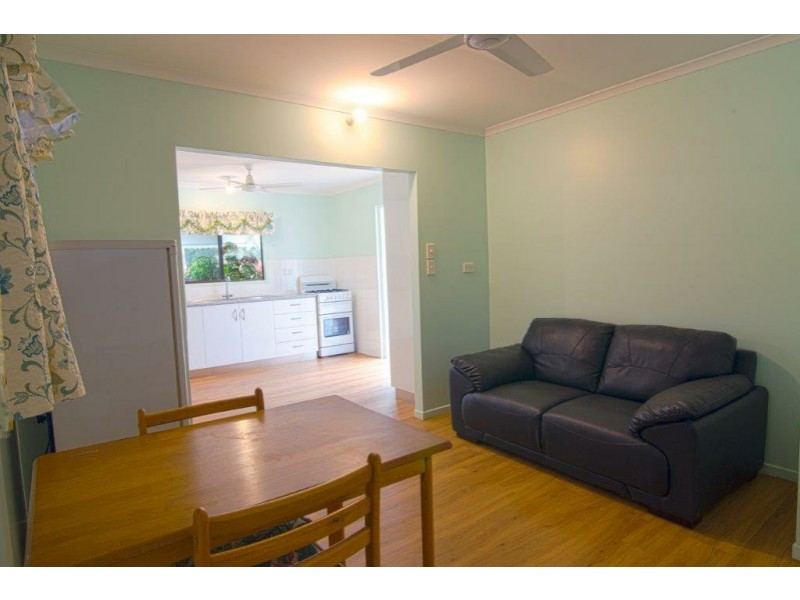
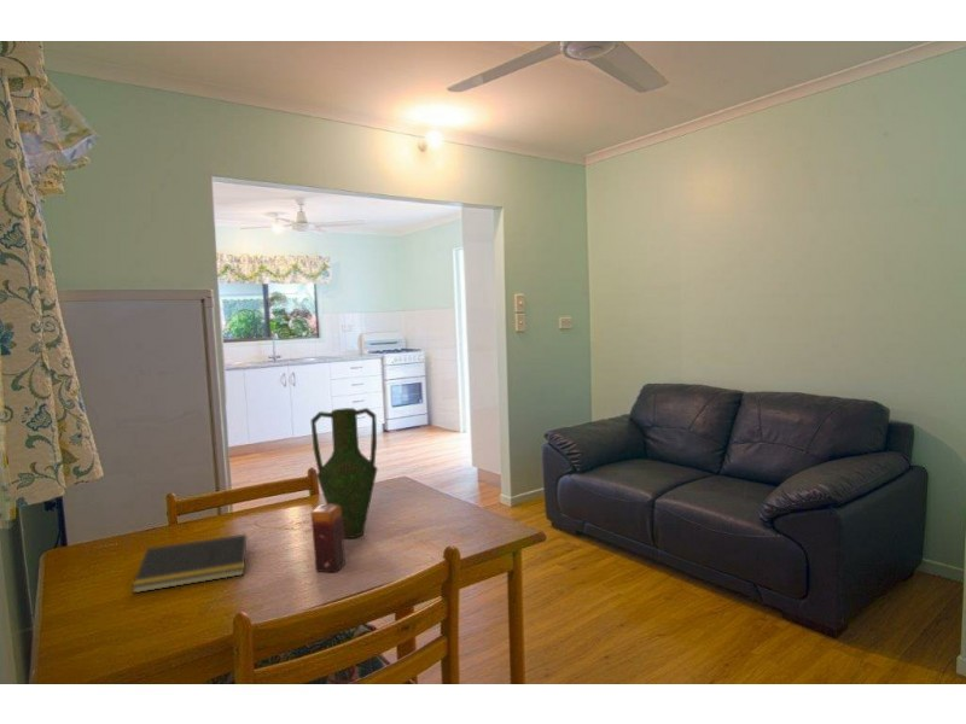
+ candle [310,503,347,573]
+ notepad [130,533,248,594]
+ vase [309,407,379,539]
